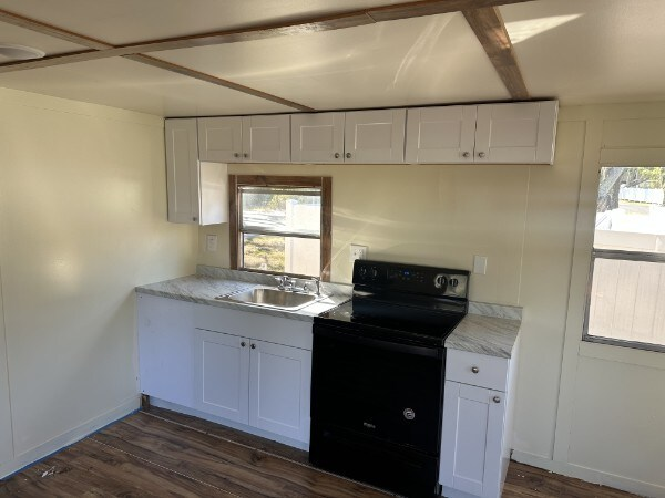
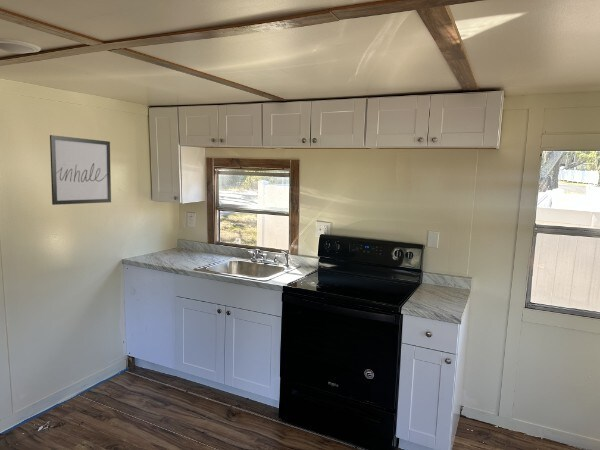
+ wall art [49,134,112,206]
